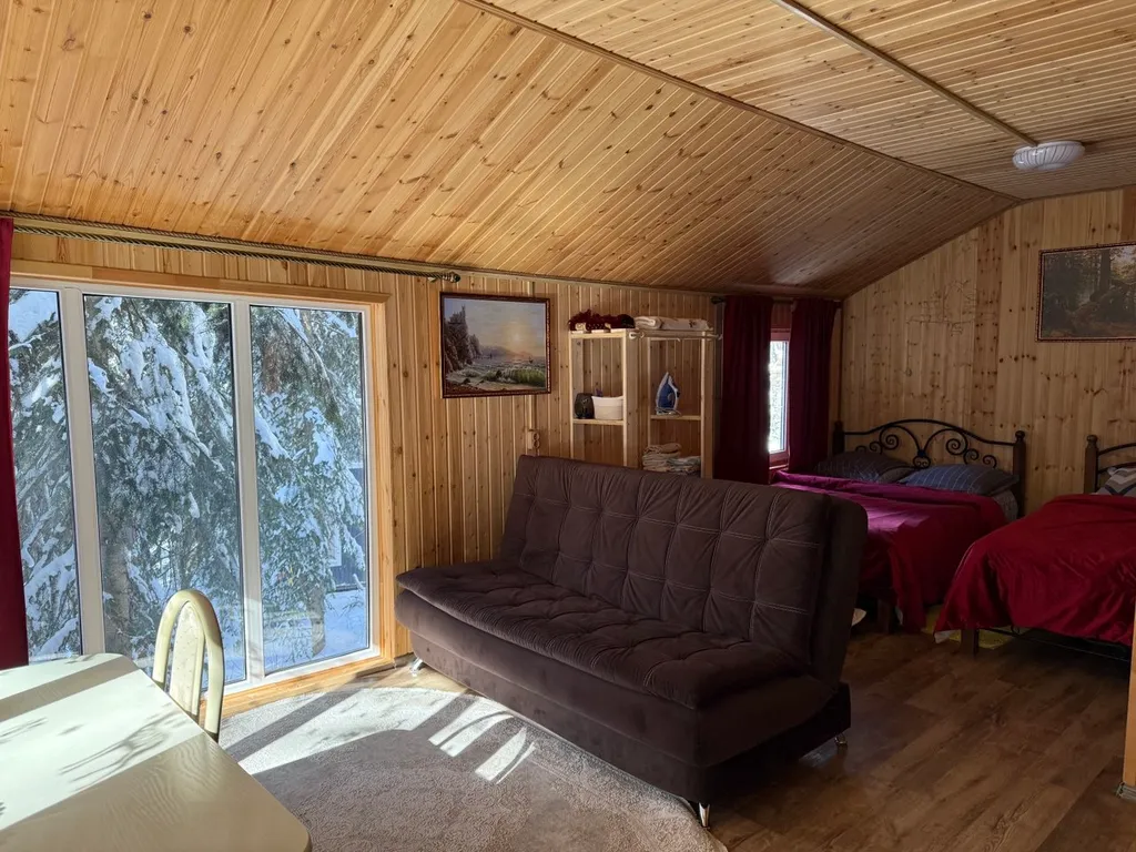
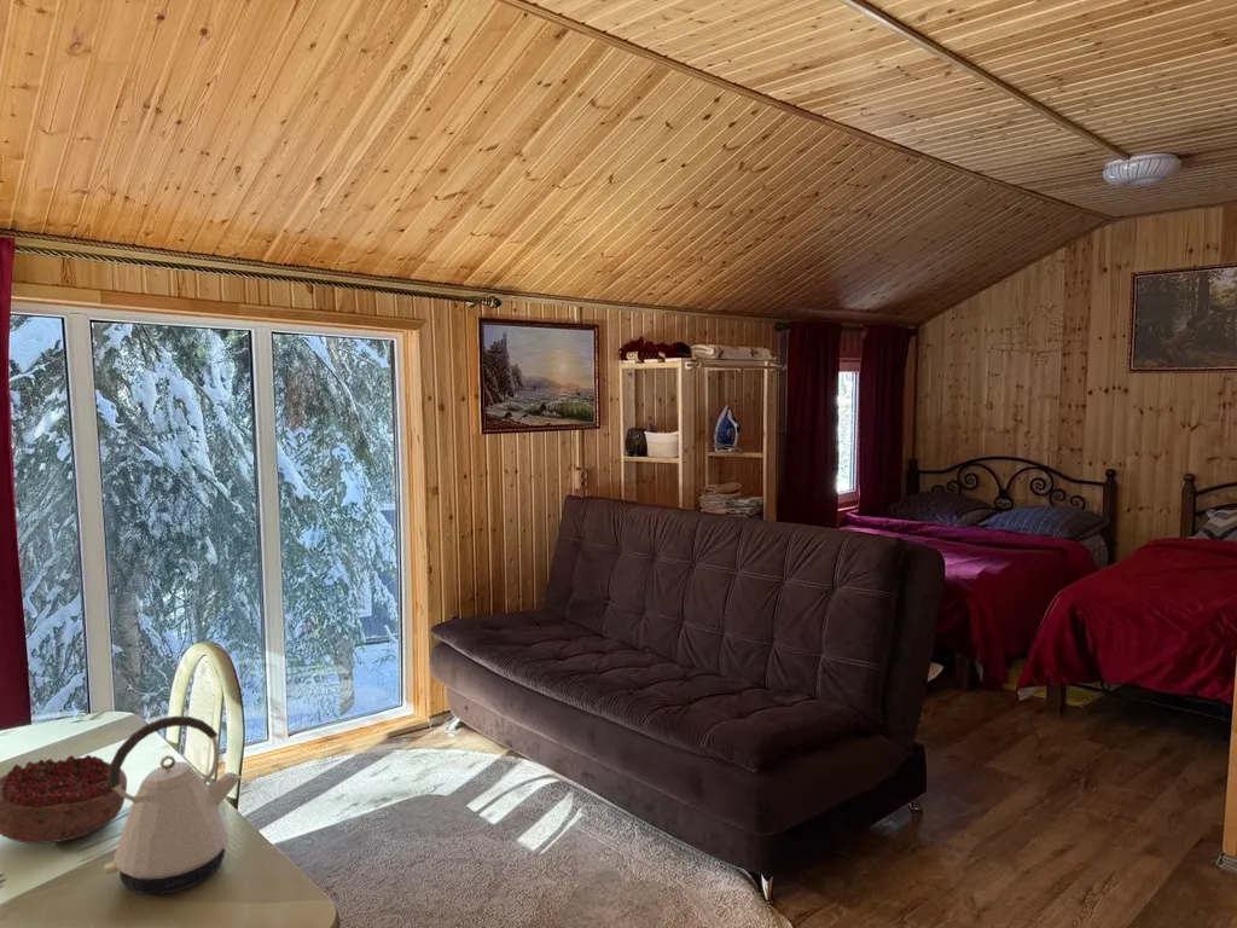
+ kettle [103,715,242,895]
+ decorative bowl [0,754,128,845]
